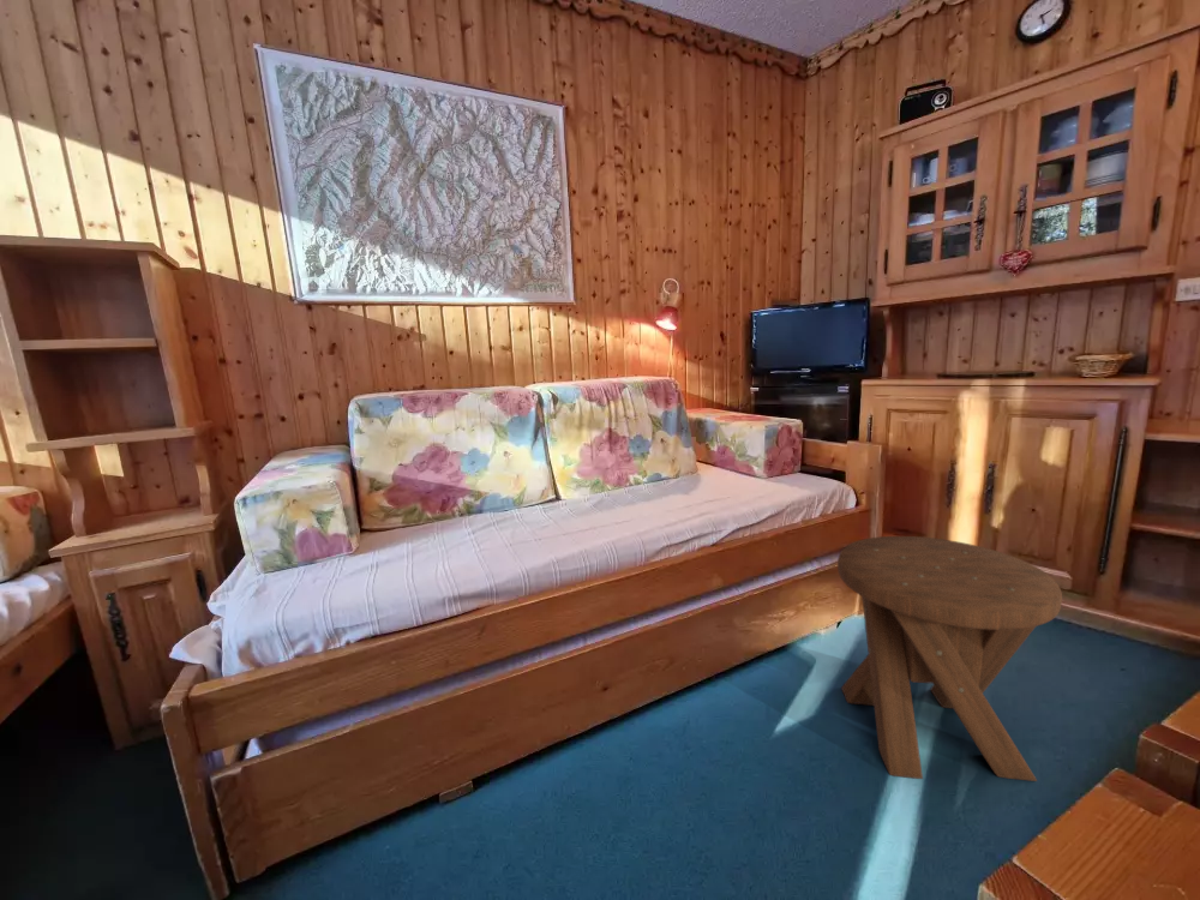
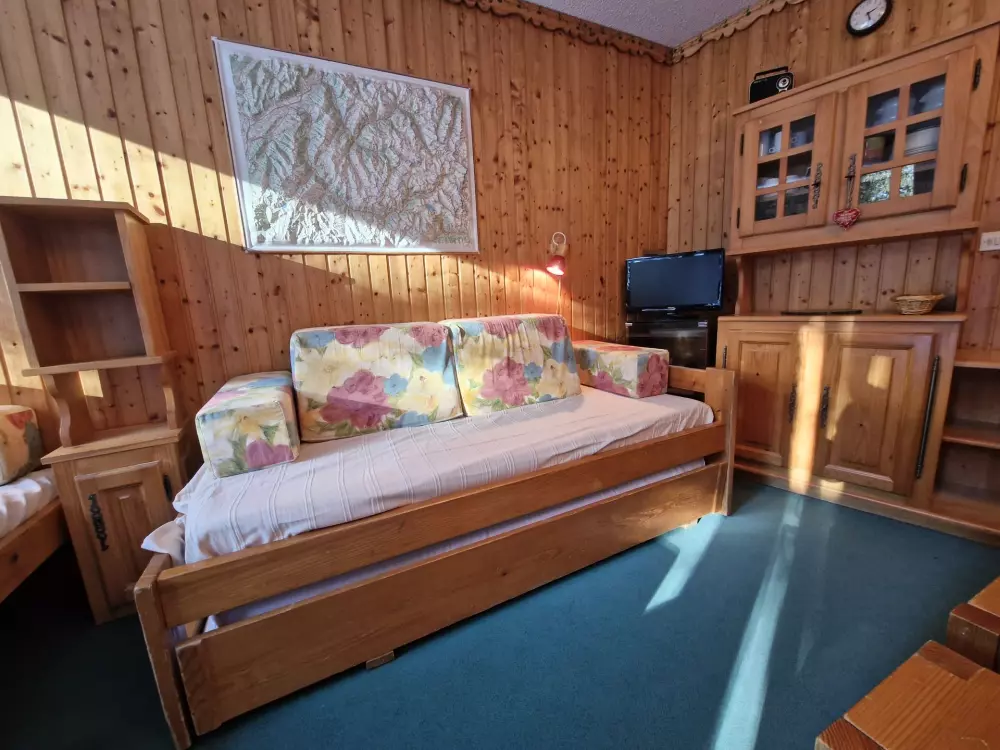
- music stool [836,535,1063,782]
